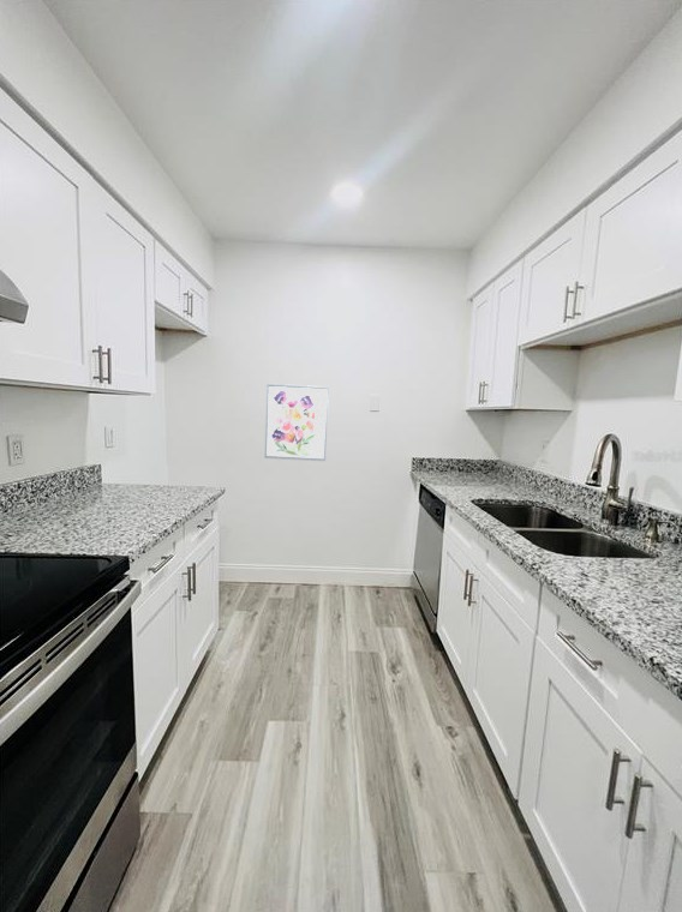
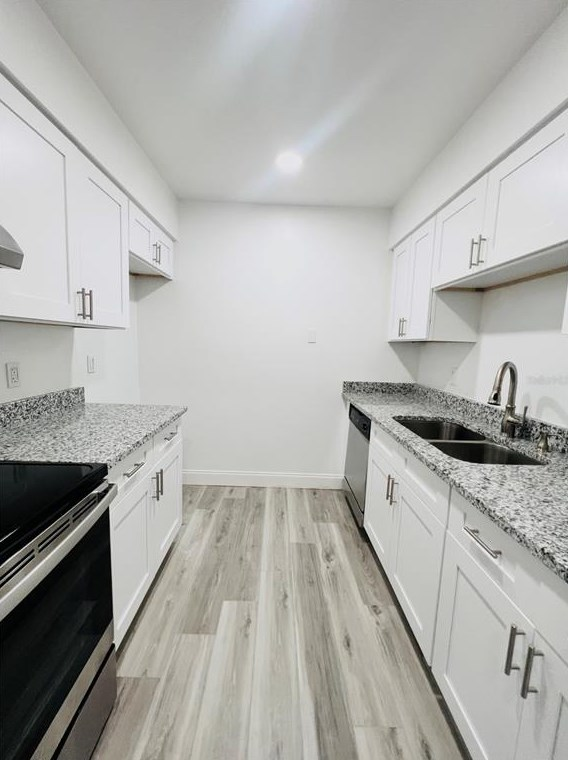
- wall art [263,383,330,462]
